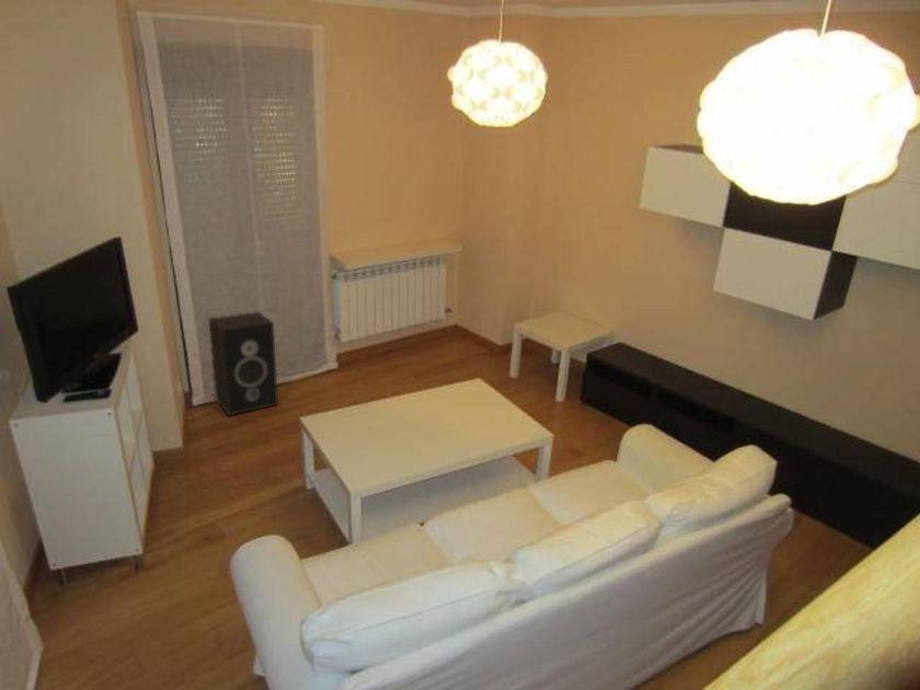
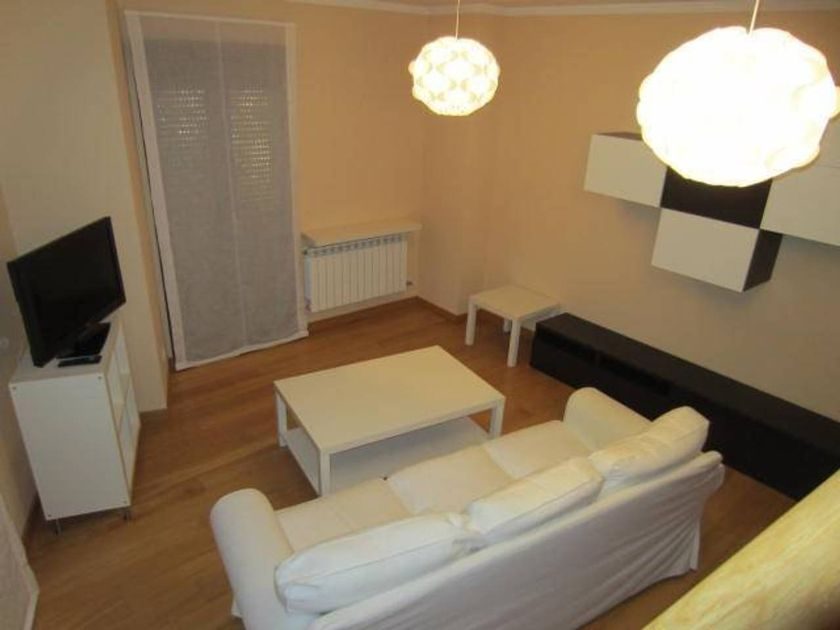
- speaker [208,311,279,416]
